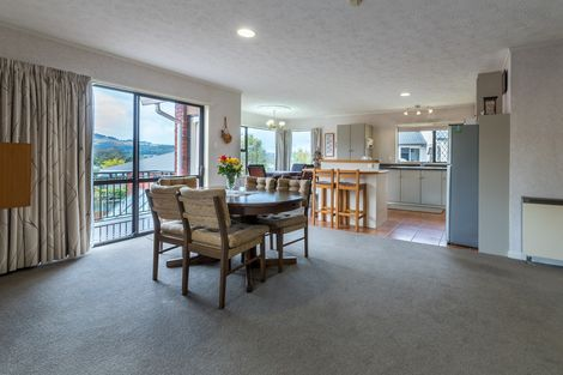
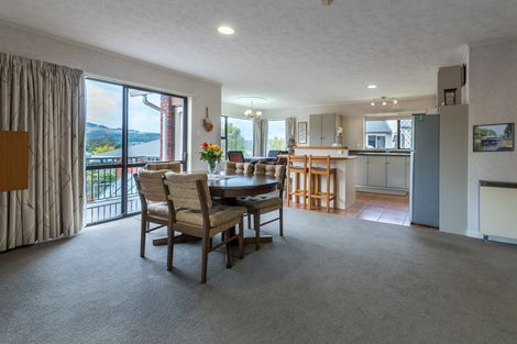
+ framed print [472,122,516,154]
